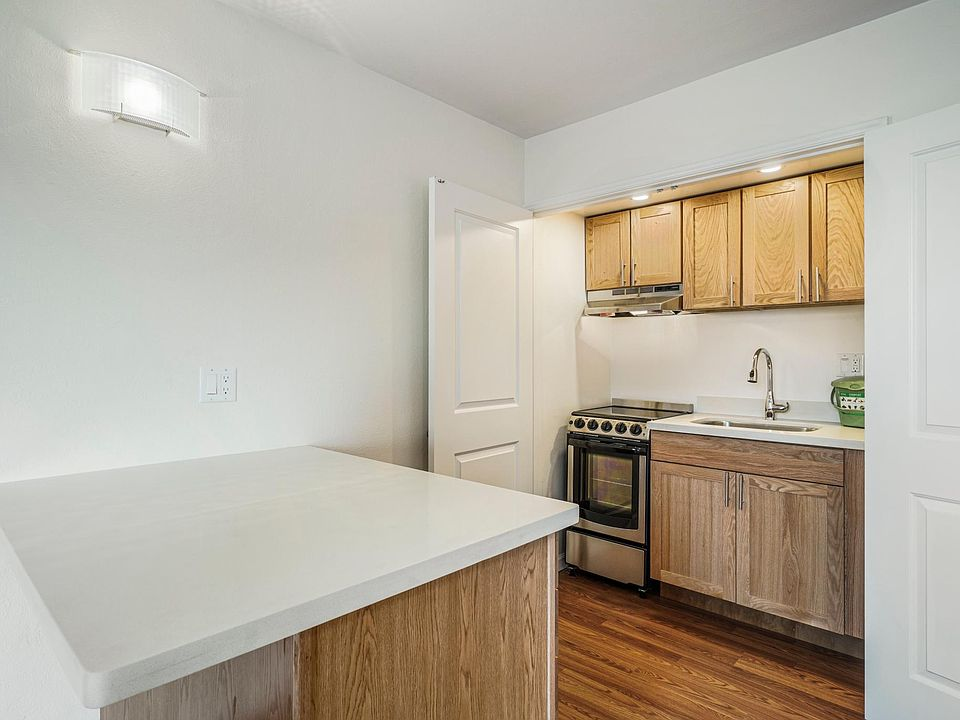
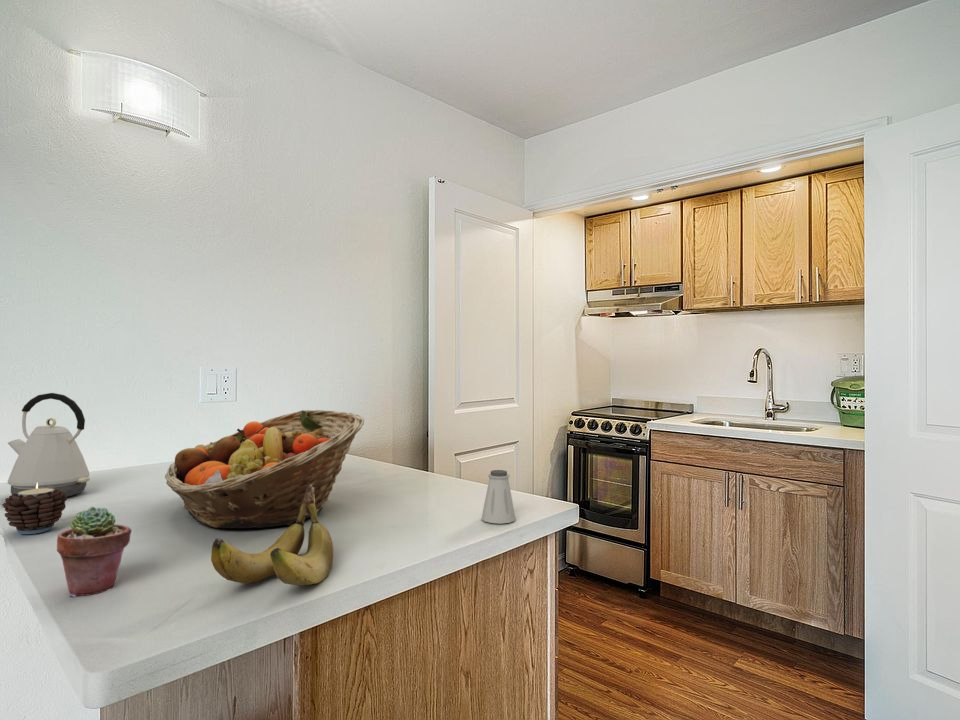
+ banana [210,484,334,586]
+ kettle [7,392,91,498]
+ fruit basket [164,409,365,529]
+ candle [1,483,68,535]
+ saltshaker [481,469,517,525]
+ potted succulent [56,506,132,598]
